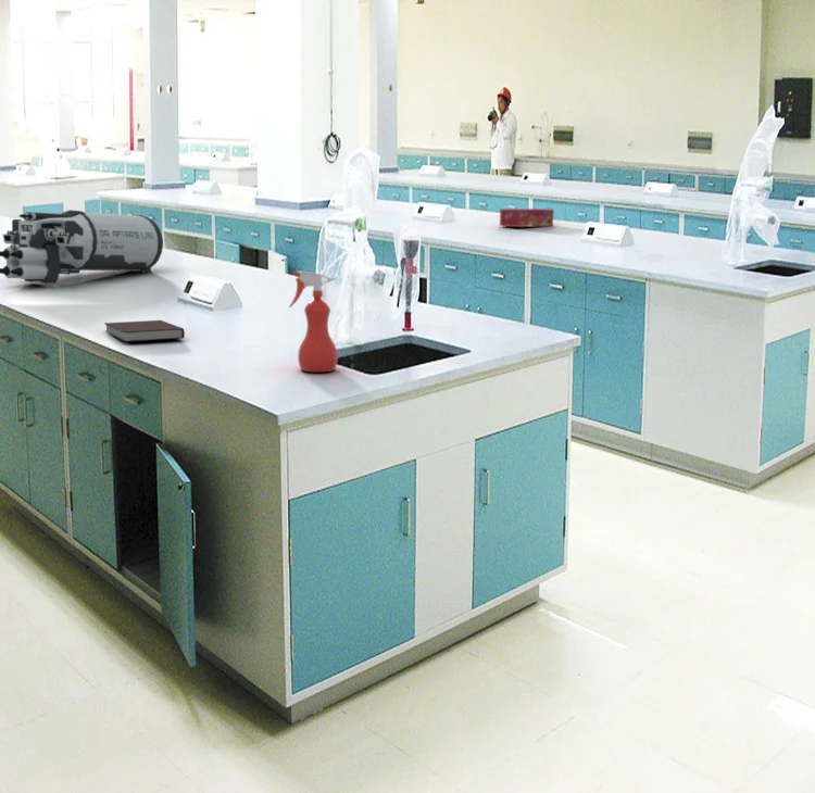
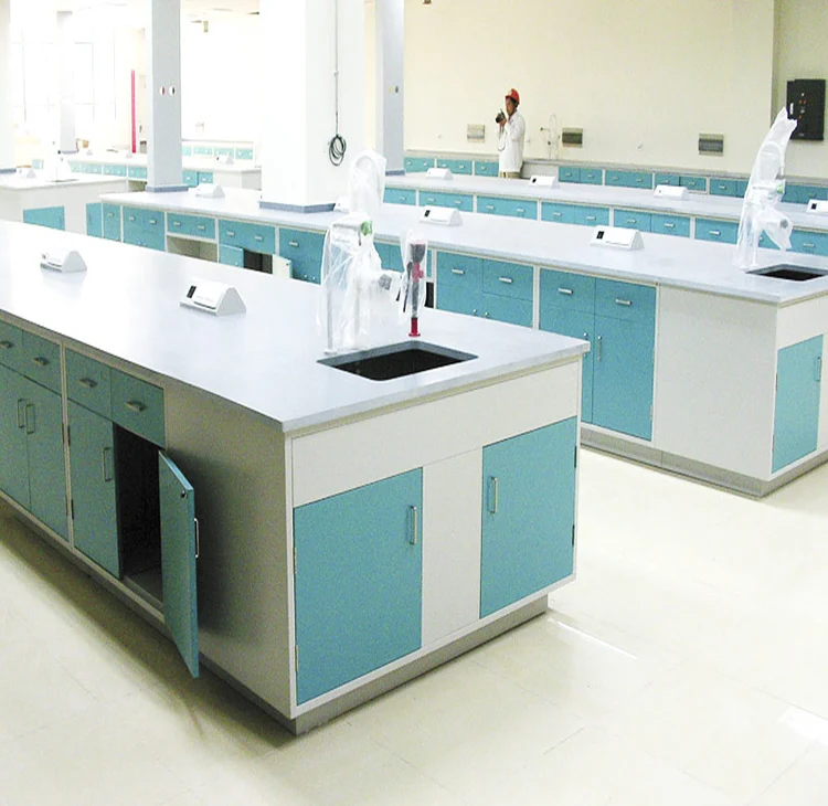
- laboratory equipment [0,209,164,284]
- spray bottle [288,270,339,373]
- notebook [103,319,186,343]
- tissue box [499,207,554,228]
